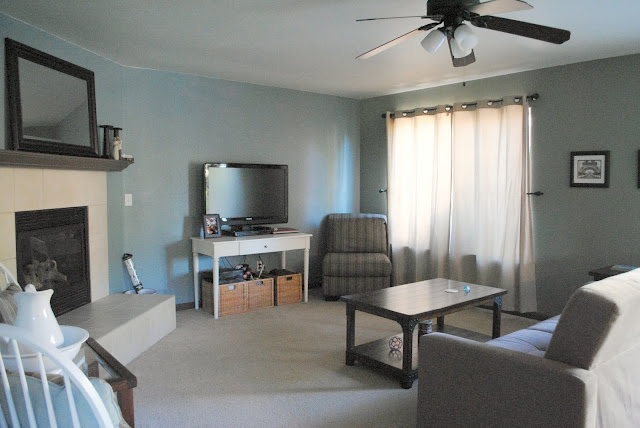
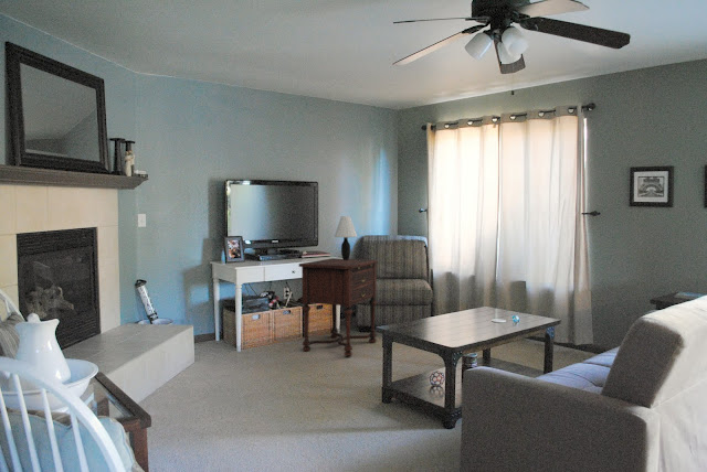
+ side table [298,257,378,357]
+ table lamp [334,215,358,260]
